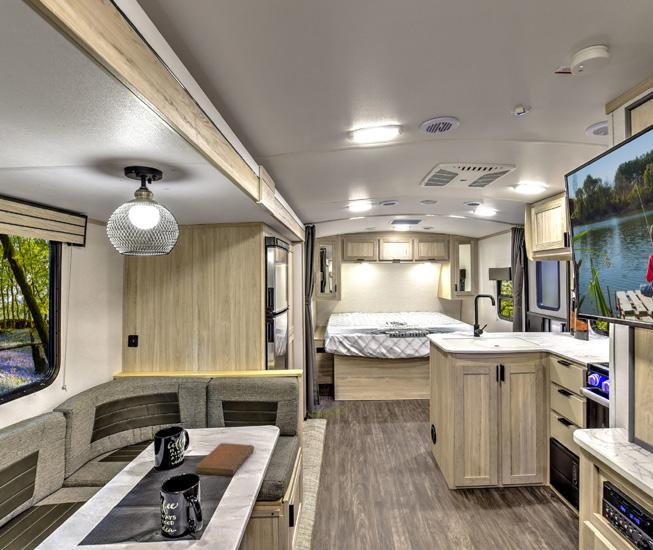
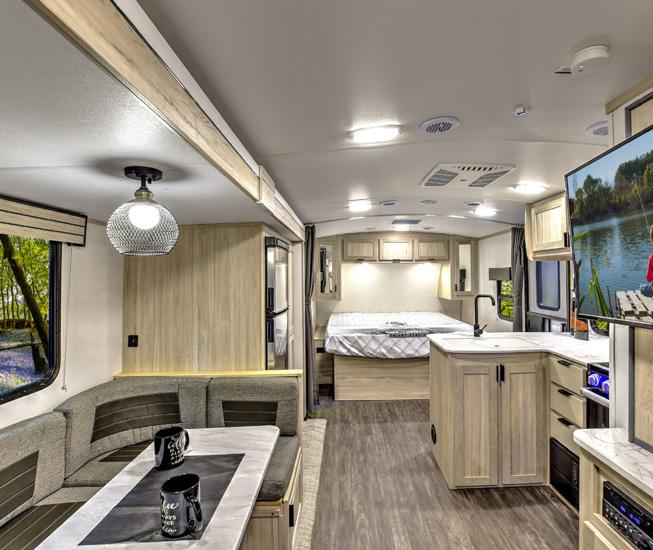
- notebook [194,442,255,477]
